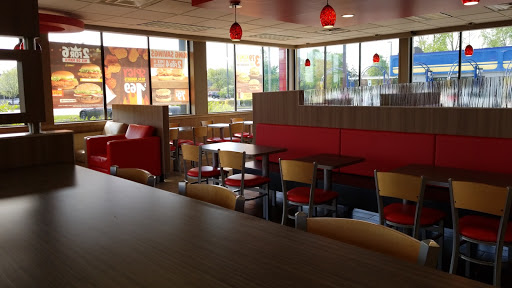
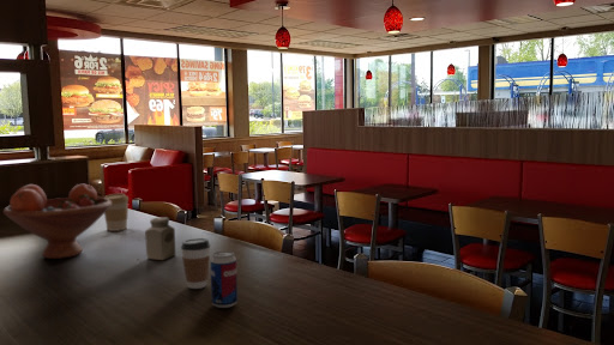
+ beverage can [209,250,239,309]
+ coffee cup [180,237,211,290]
+ coffee cup [103,193,130,232]
+ salt shaker [144,216,176,261]
+ fruit bowl [2,183,112,260]
